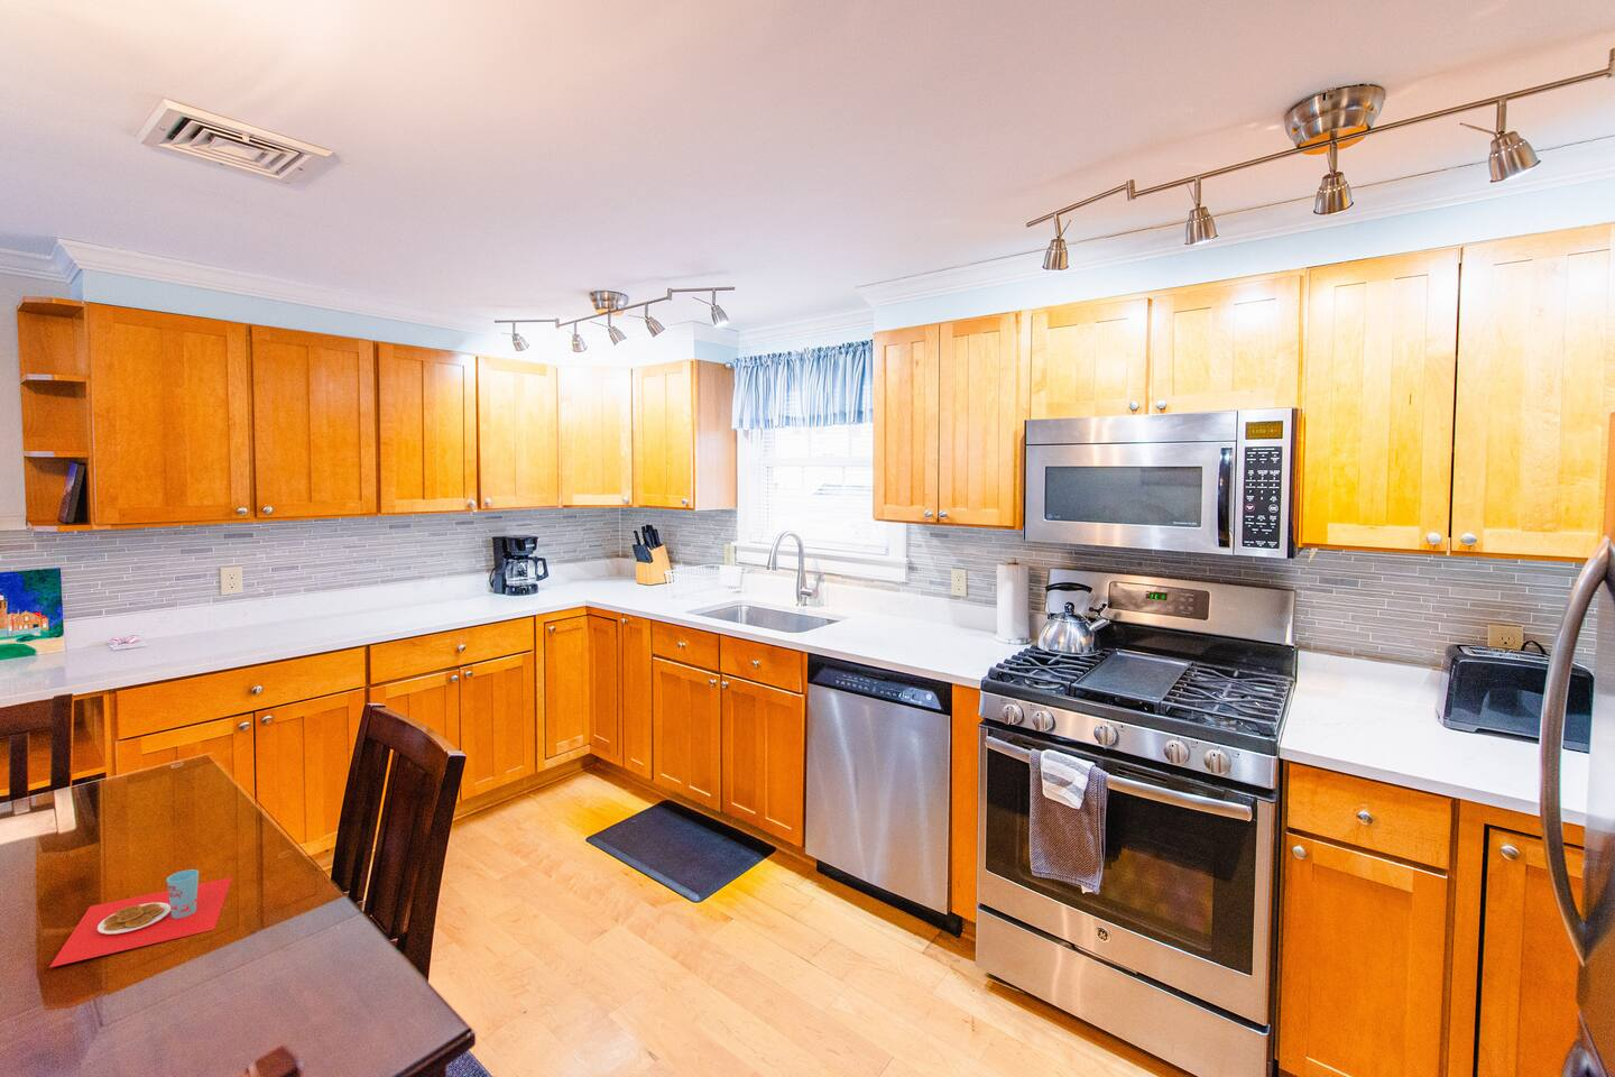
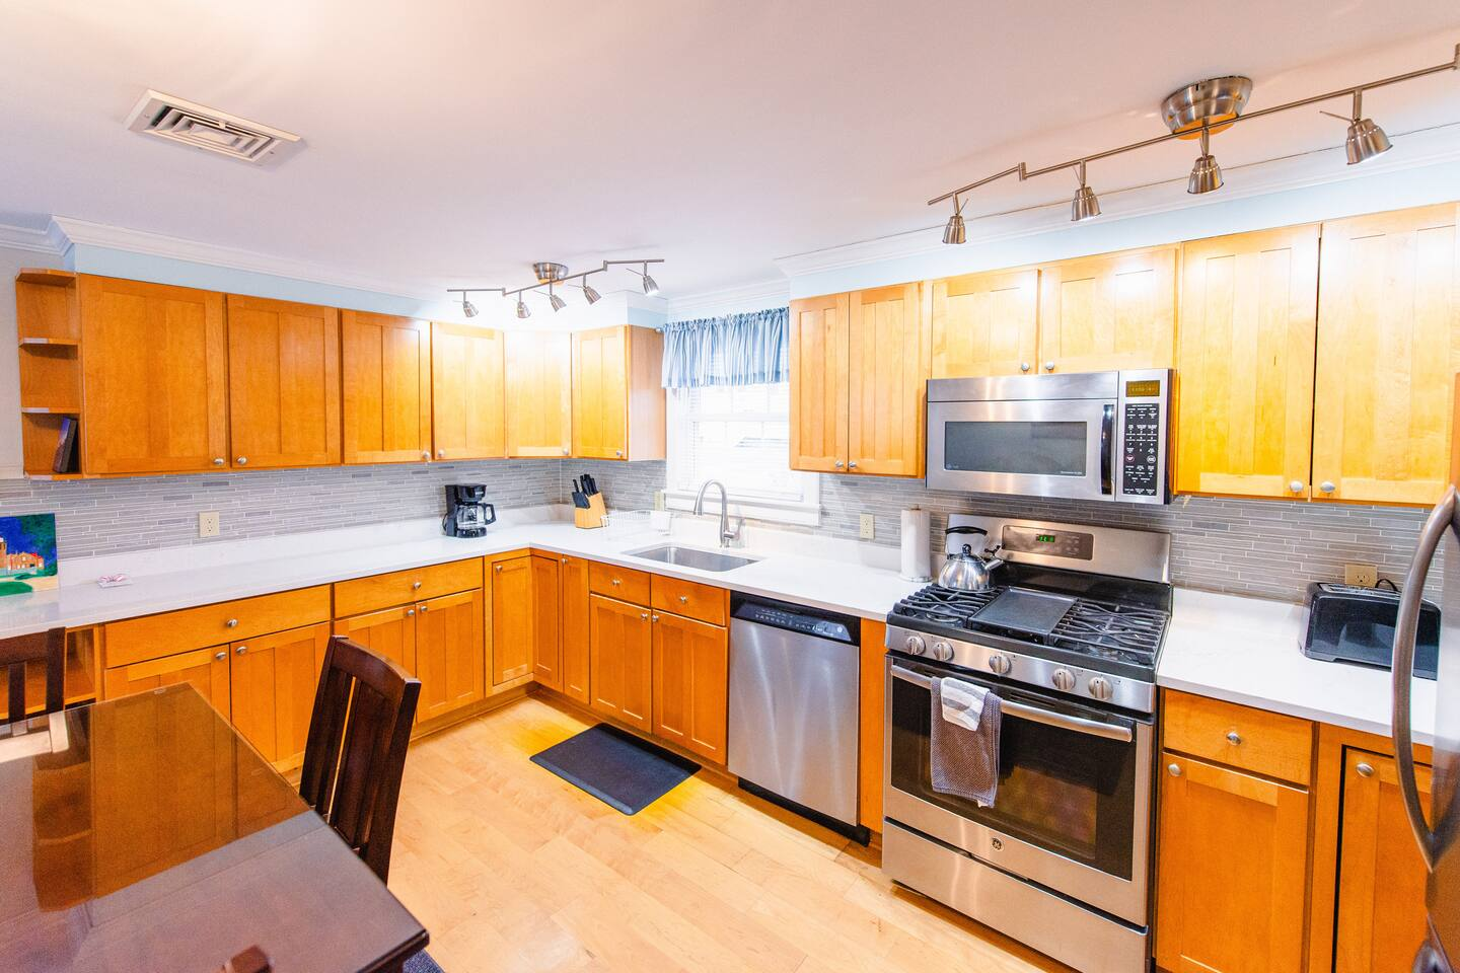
- placemat [49,868,233,968]
